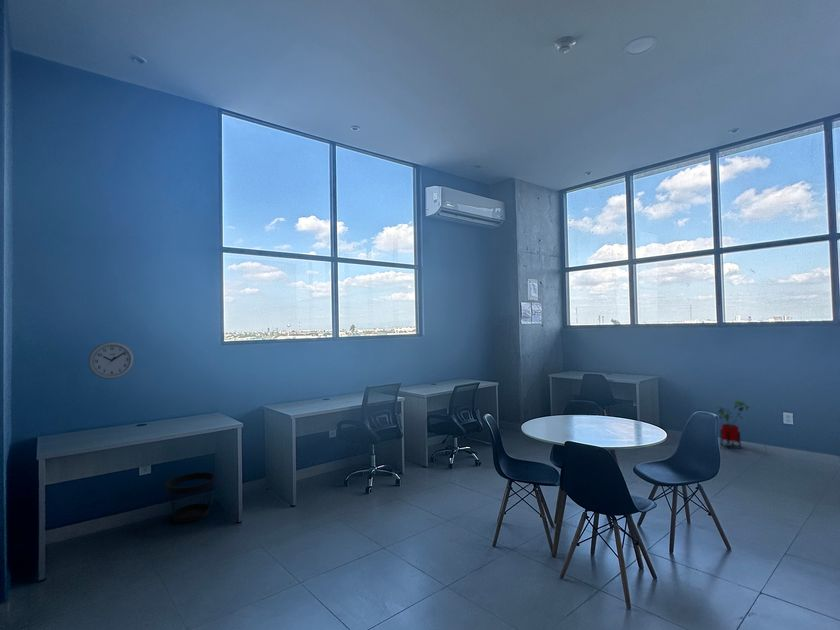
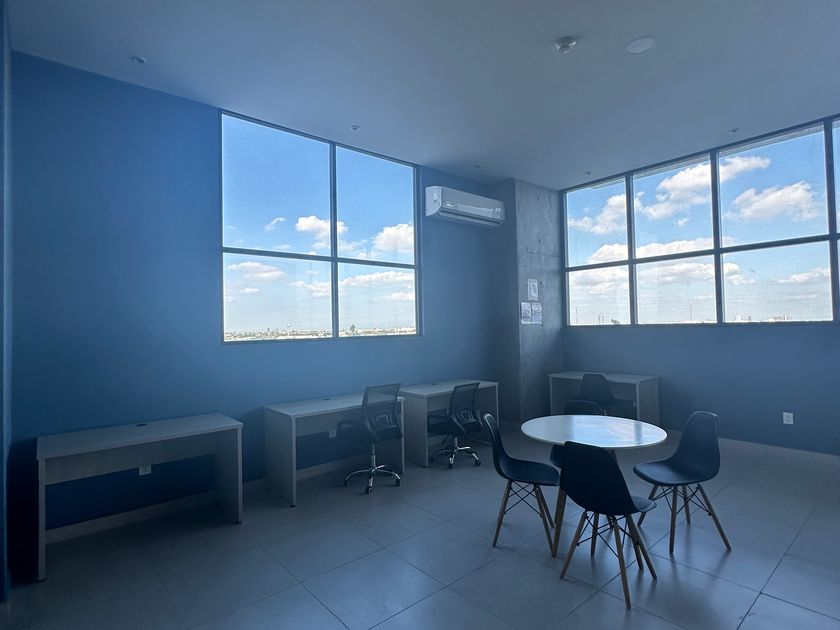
- wastebasket [165,471,217,524]
- house plant [715,400,752,449]
- wall clock [87,341,135,380]
